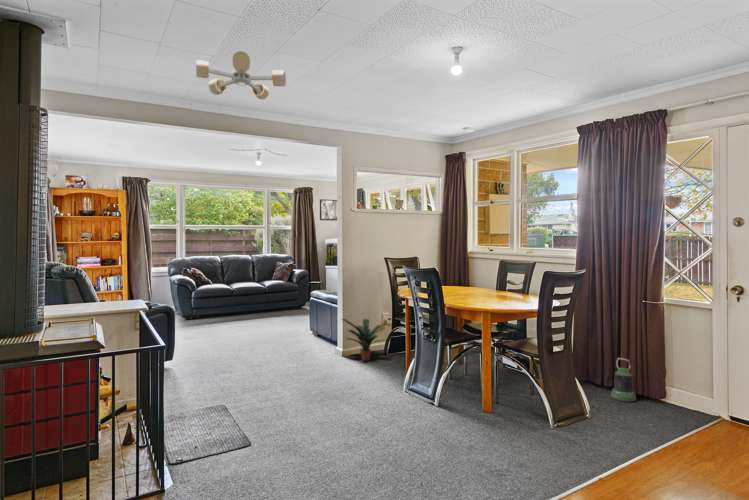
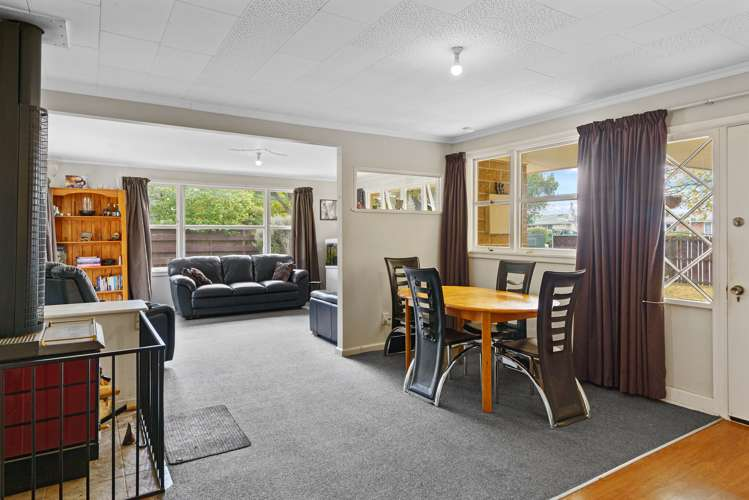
- potted plant [341,318,386,362]
- lantern [610,357,637,402]
- ceiling light [195,50,287,101]
